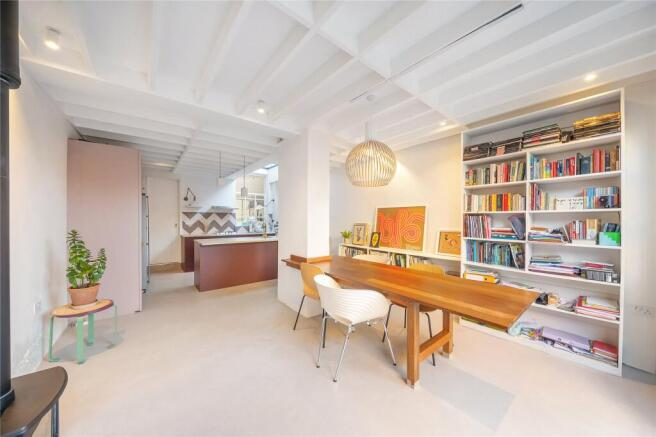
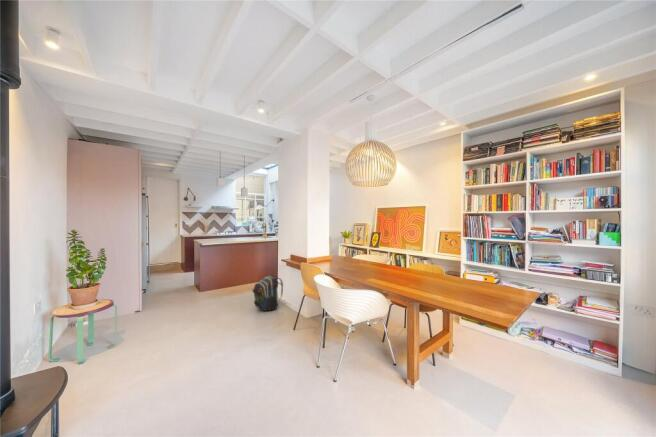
+ backpack [252,275,284,312]
